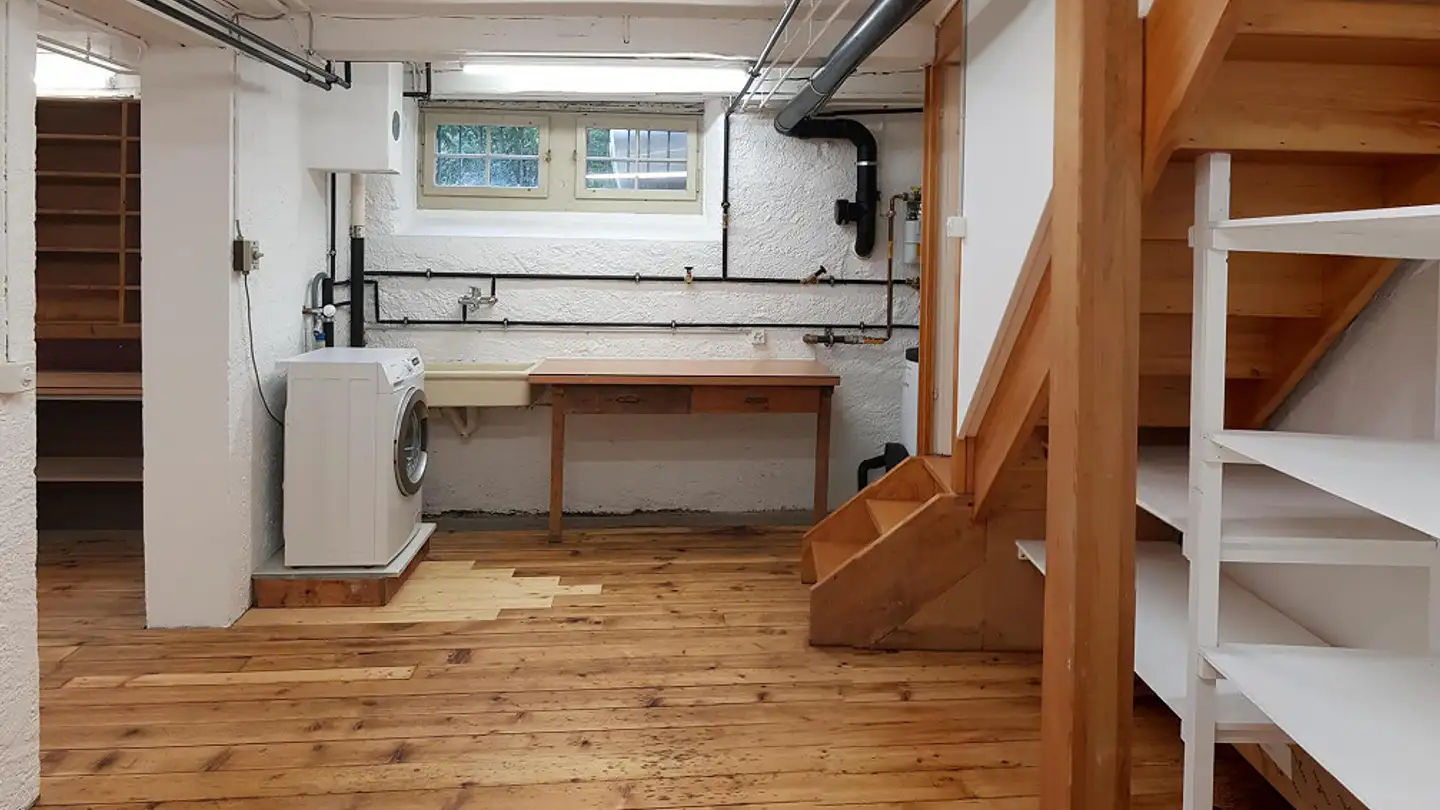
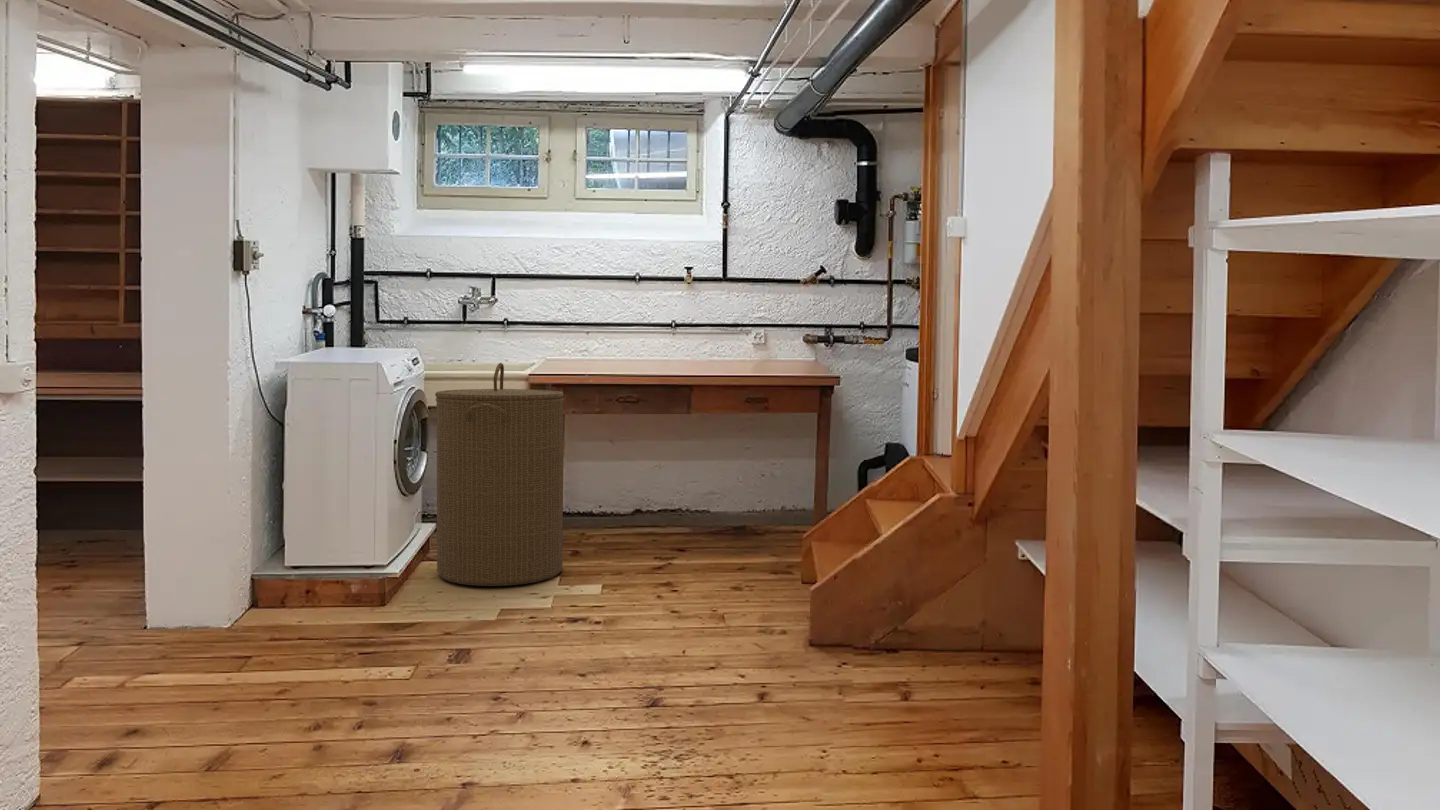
+ laundry hamper [434,362,565,587]
